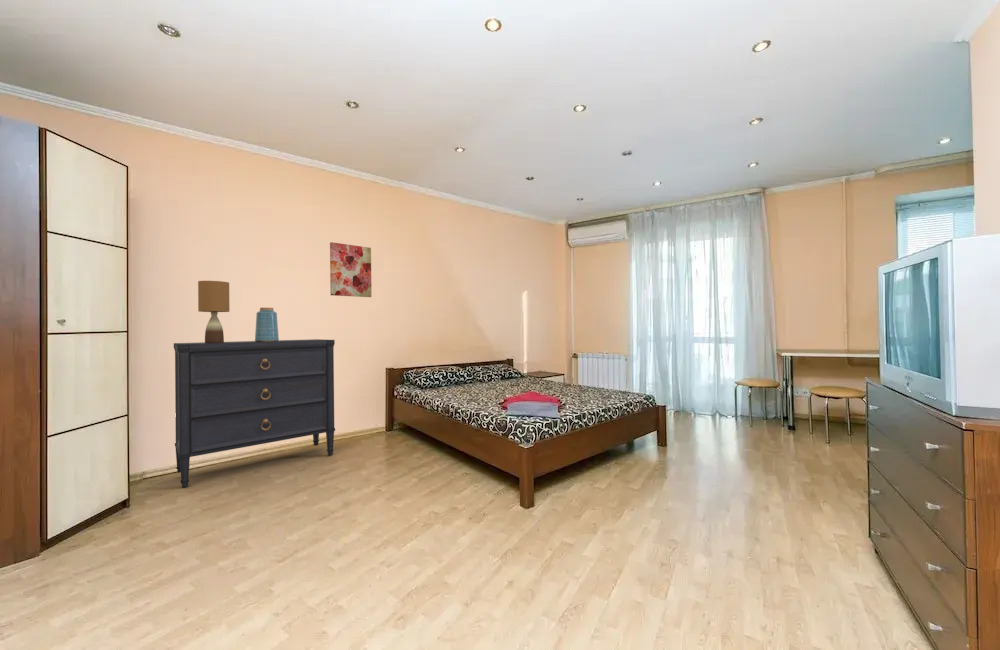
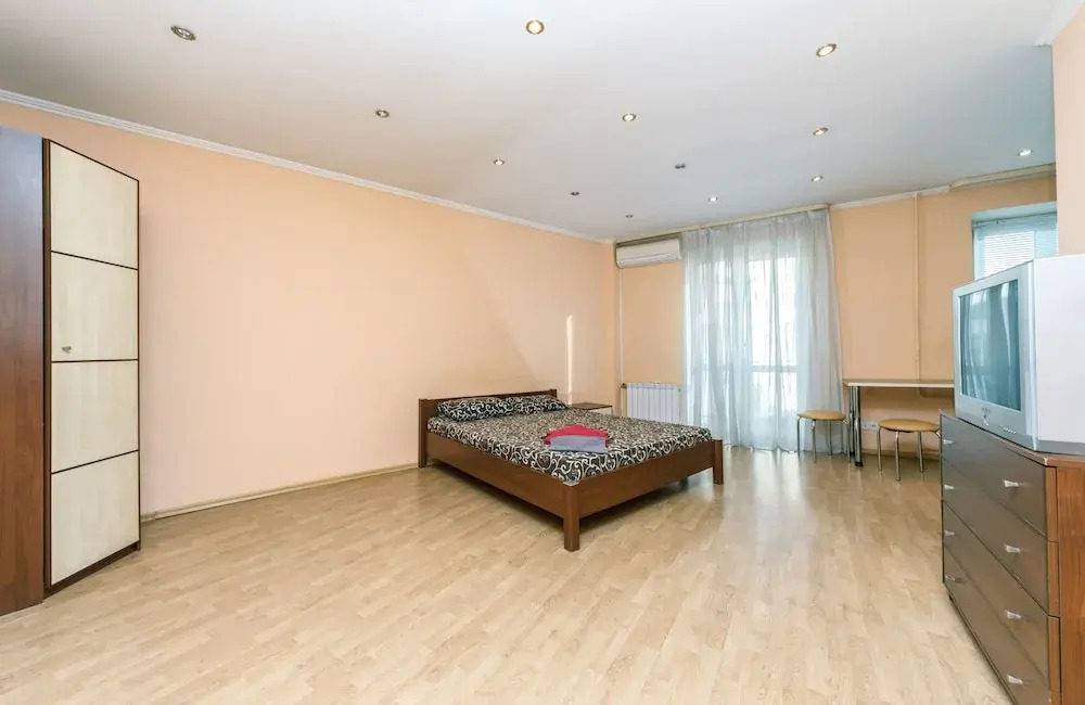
- vase [254,307,280,342]
- dresser [173,338,336,489]
- table lamp [197,280,230,343]
- wall art [329,241,373,298]
